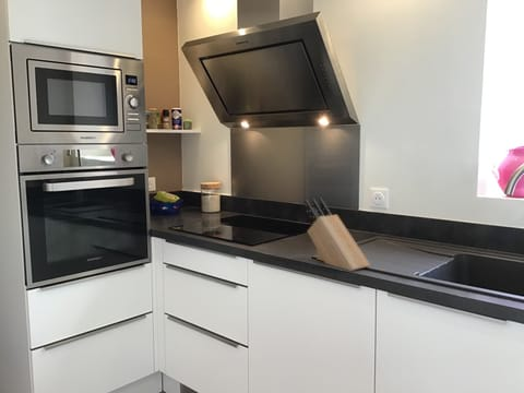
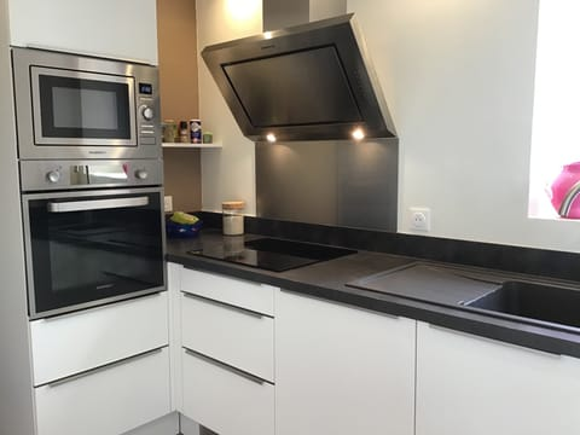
- knife block [303,196,371,272]
